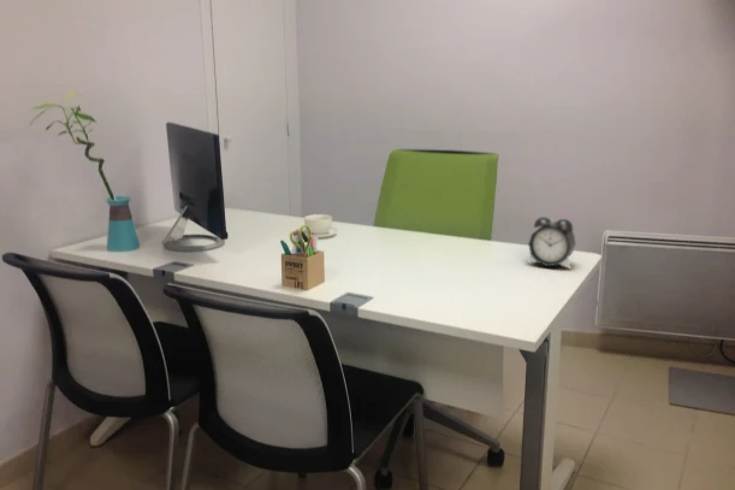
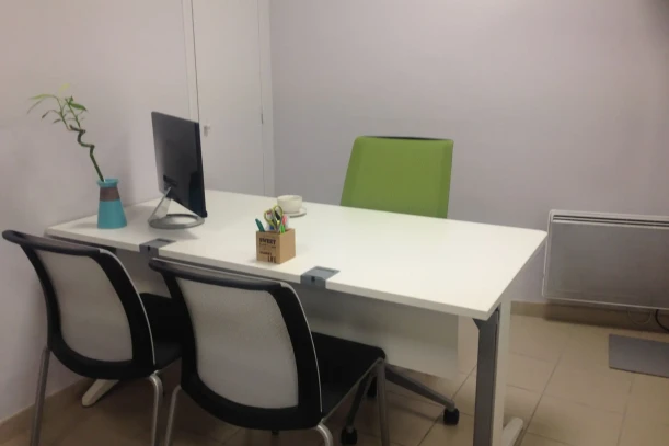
- alarm clock [527,216,577,270]
